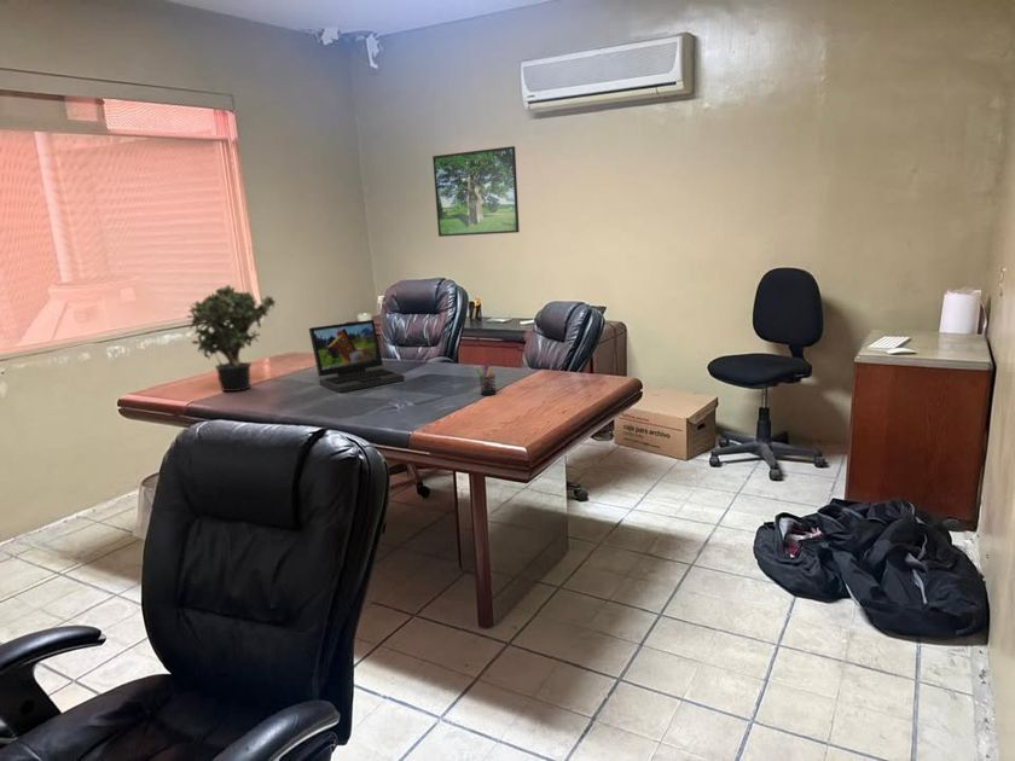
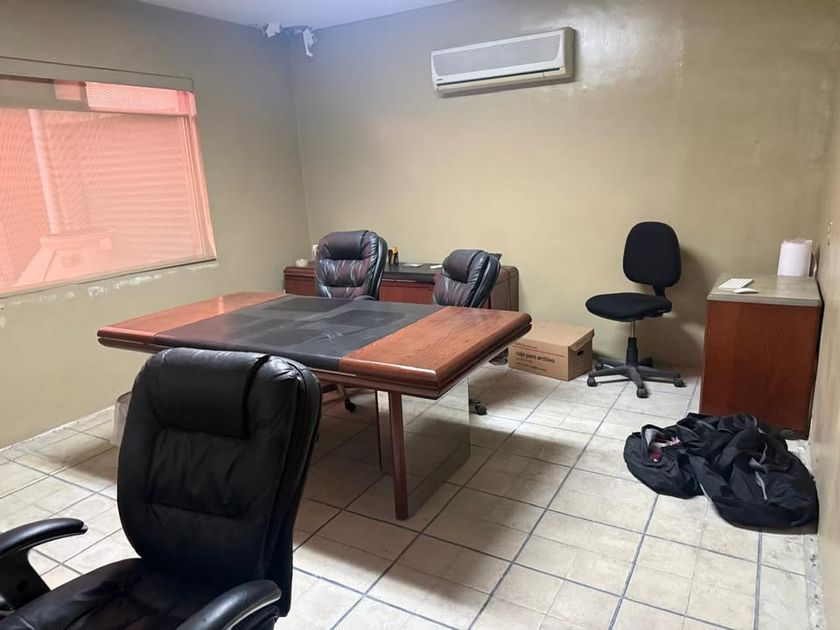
- potted plant [185,284,277,393]
- laptop [308,319,406,394]
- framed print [431,145,521,238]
- pen holder [475,360,497,396]
